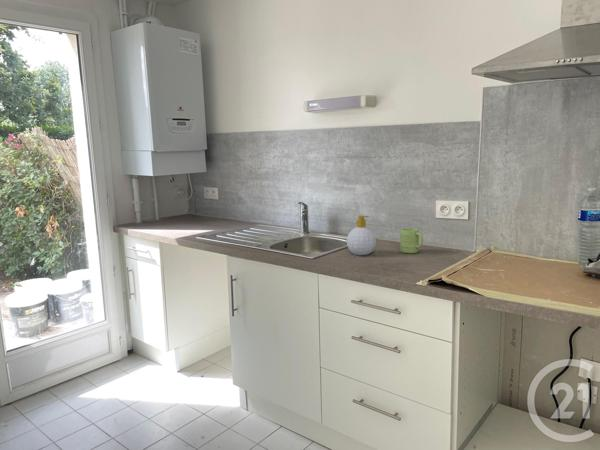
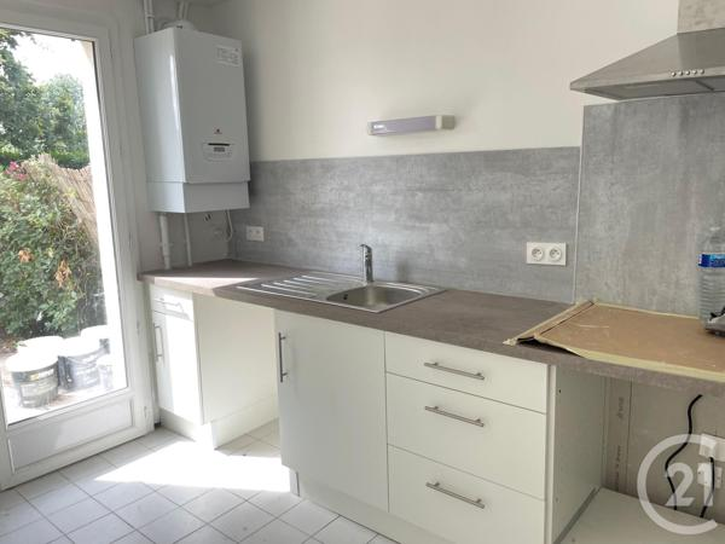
- mug [399,227,424,254]
- soap bottle [346,215,377,256]
